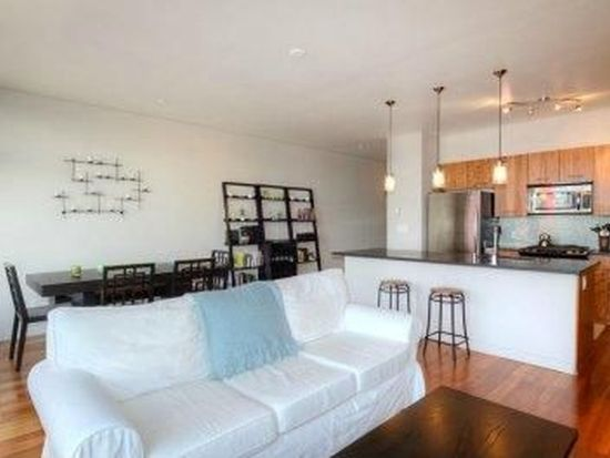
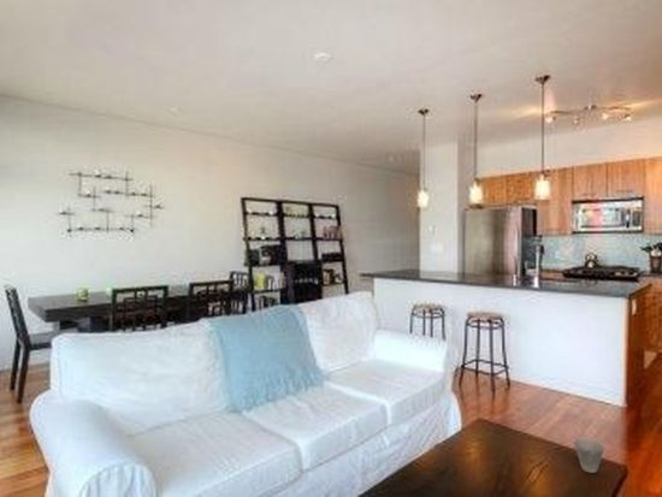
+ cup [573,436,607,474]
